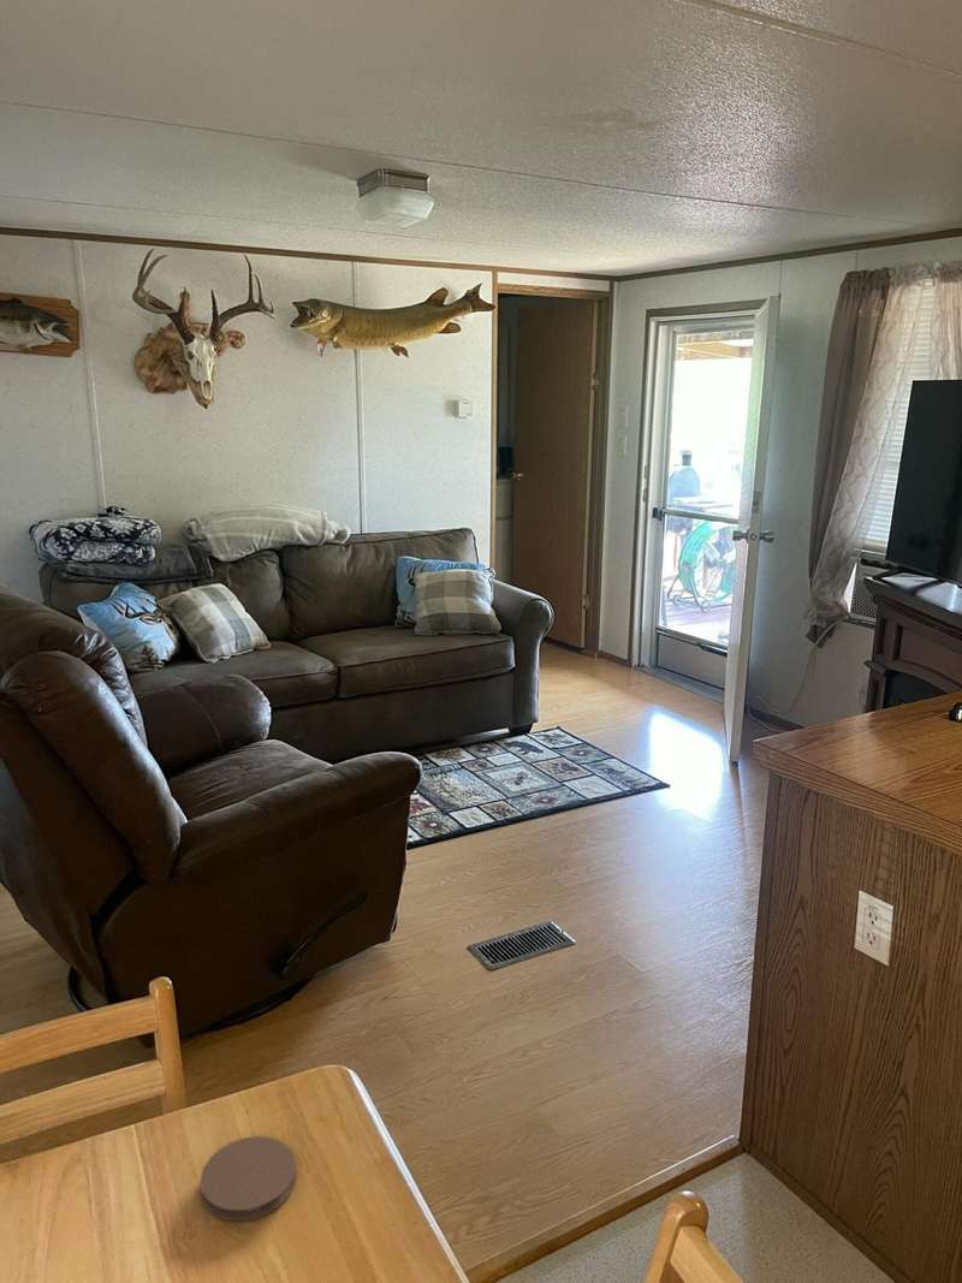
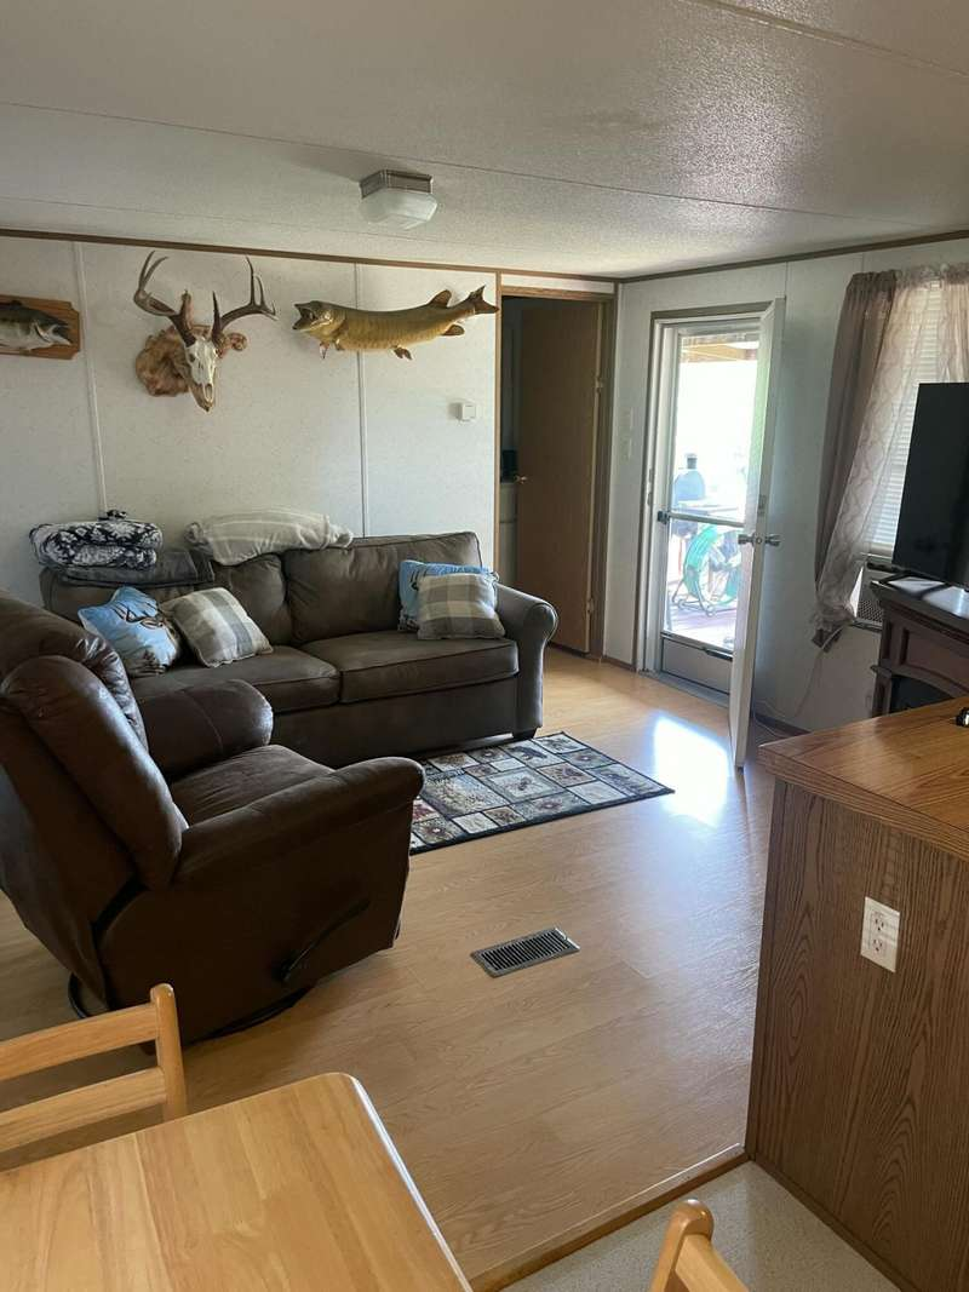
- coaster [200,1135,298,1222]
